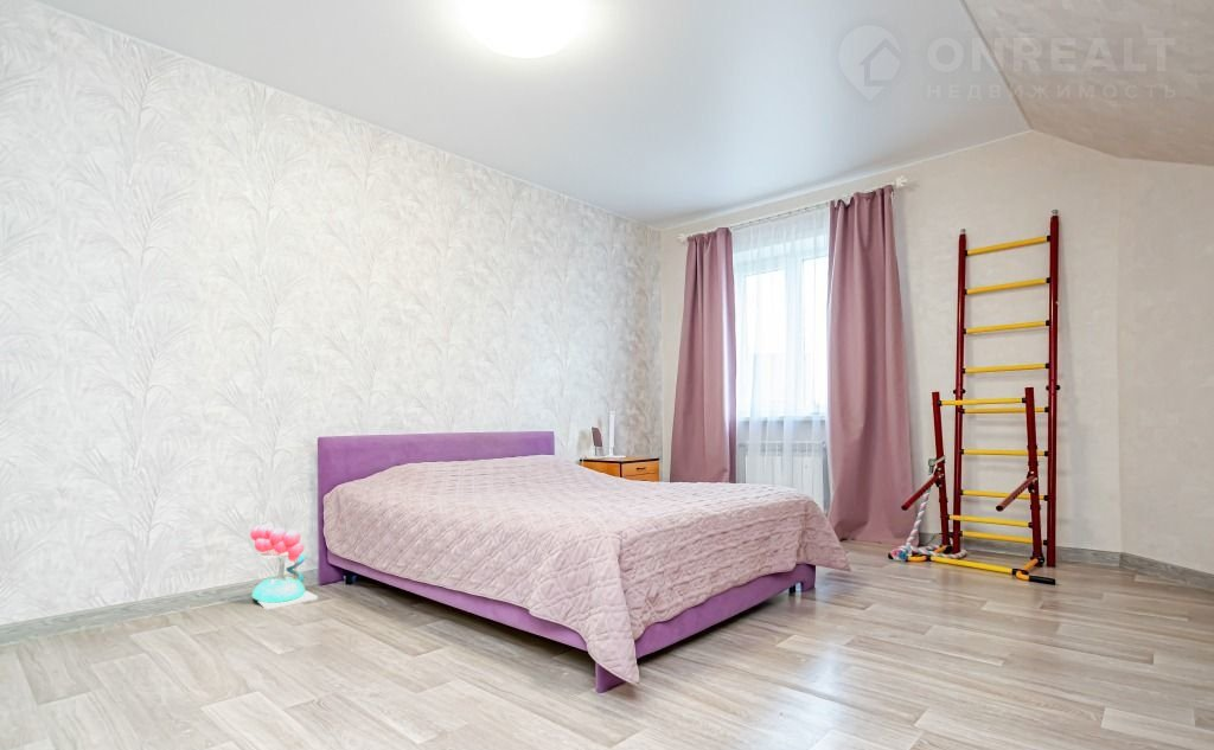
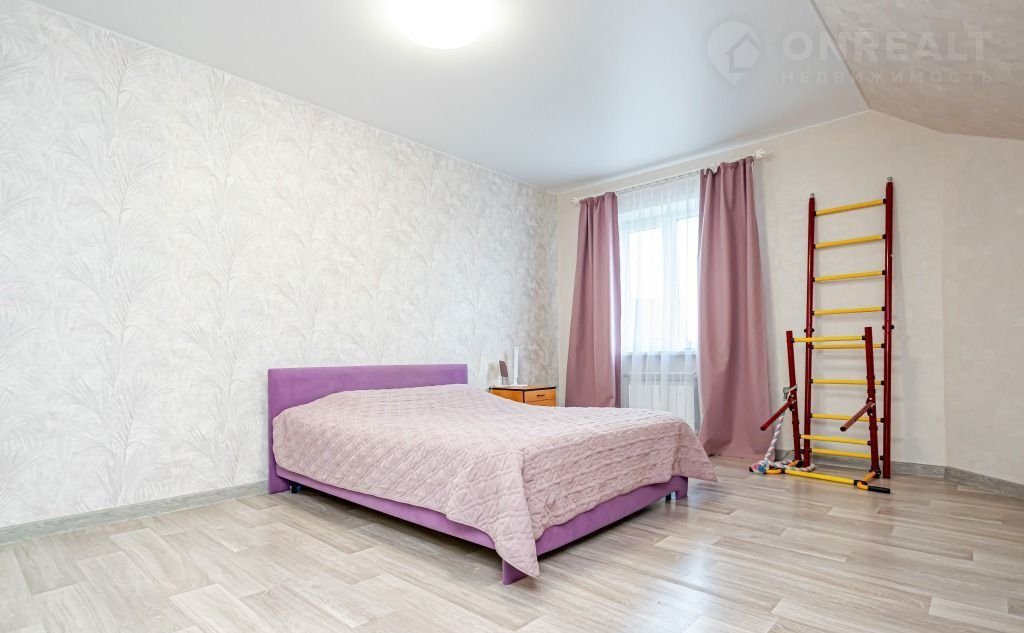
- decorative plant [249,523,319,610]
